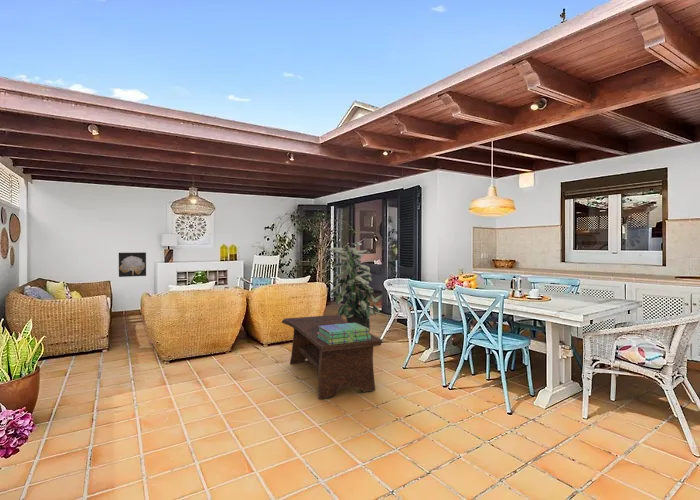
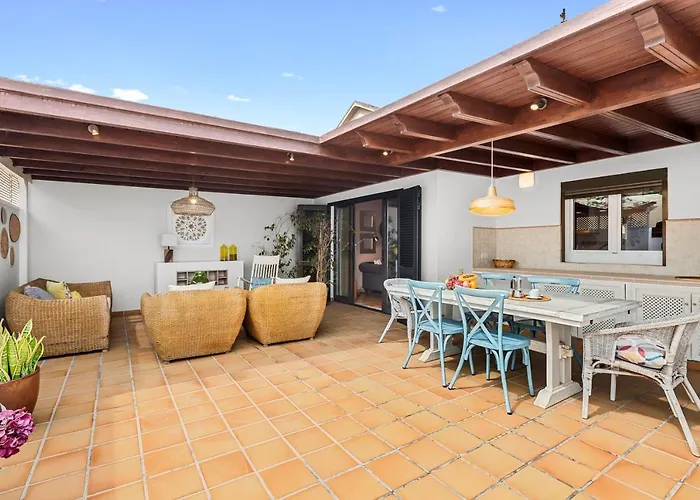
- wall art [118,251,147,278]
- indoor plant [327,242,384,334]
- coffee table [281,314,383,400]
- stack of books [317,323,371,345]
